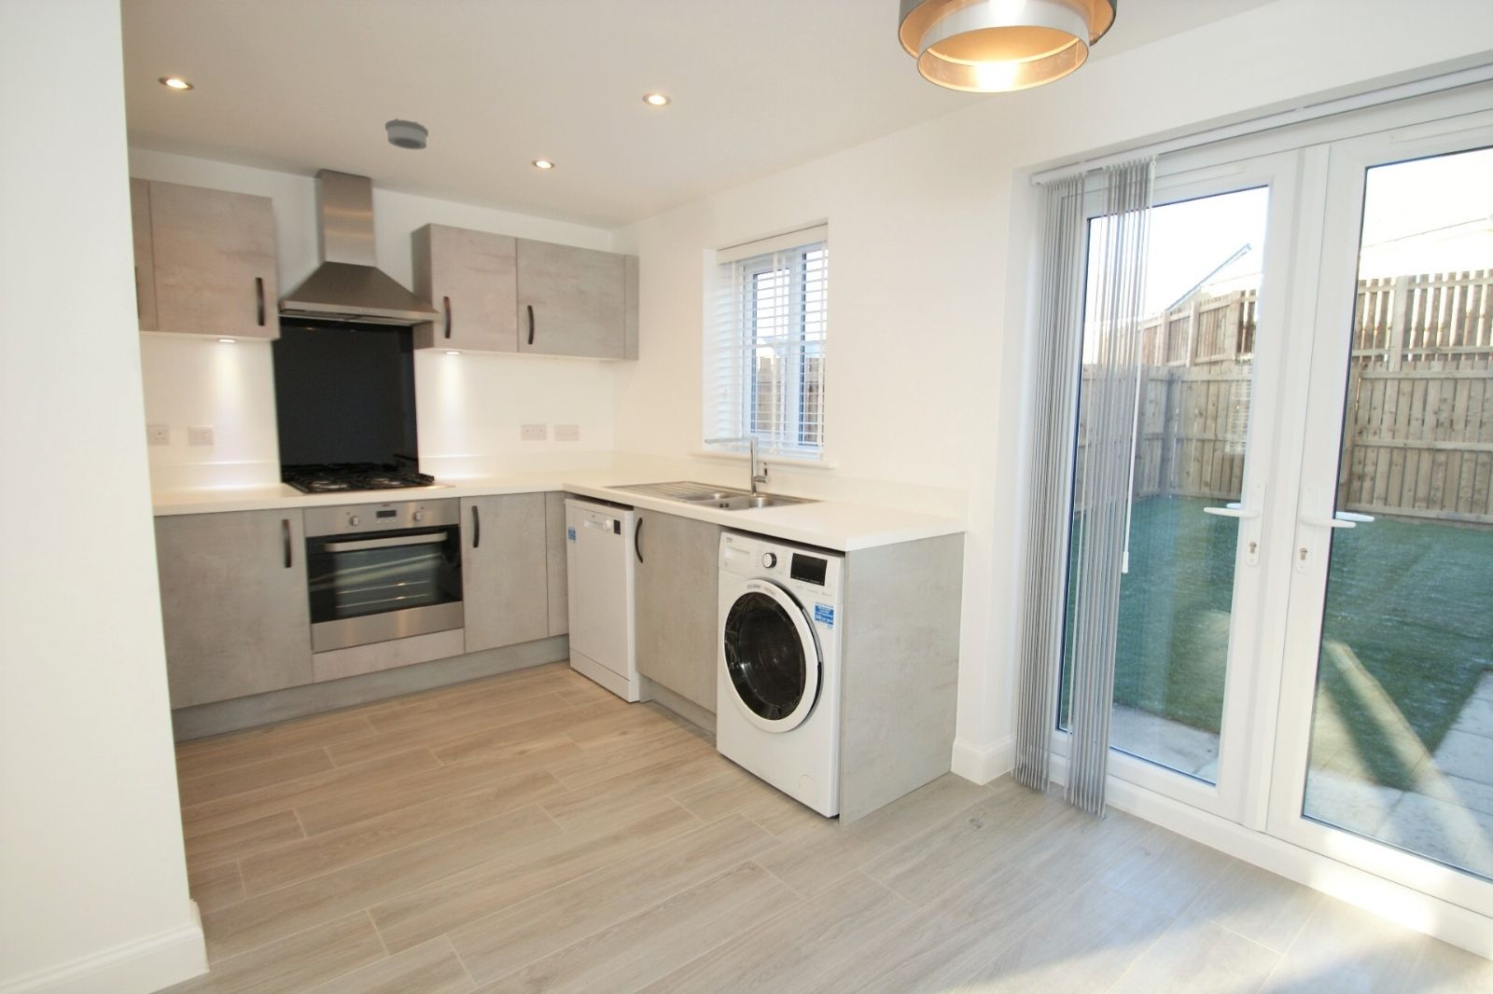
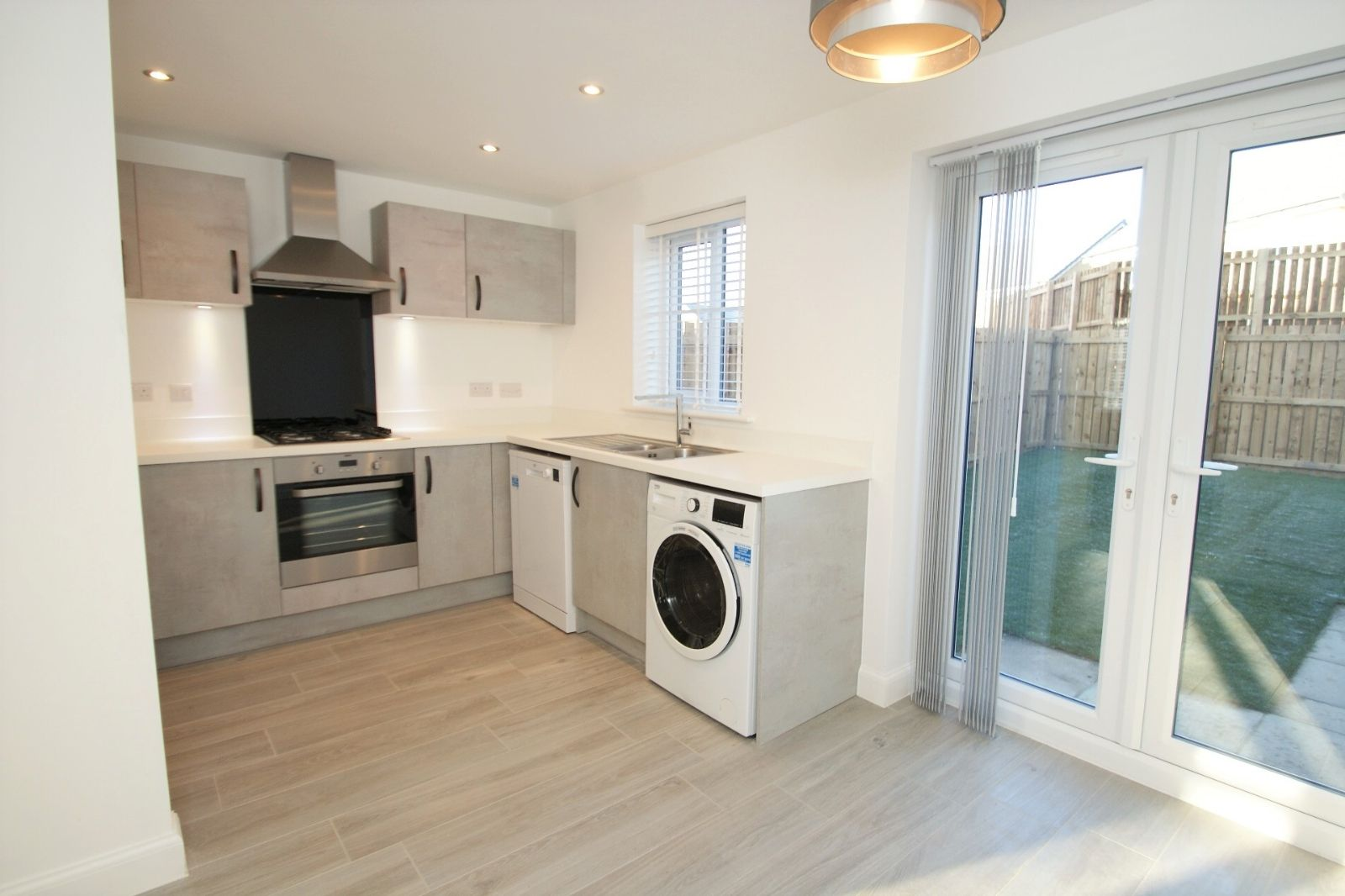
- smoke detector [384,118,430,150]
